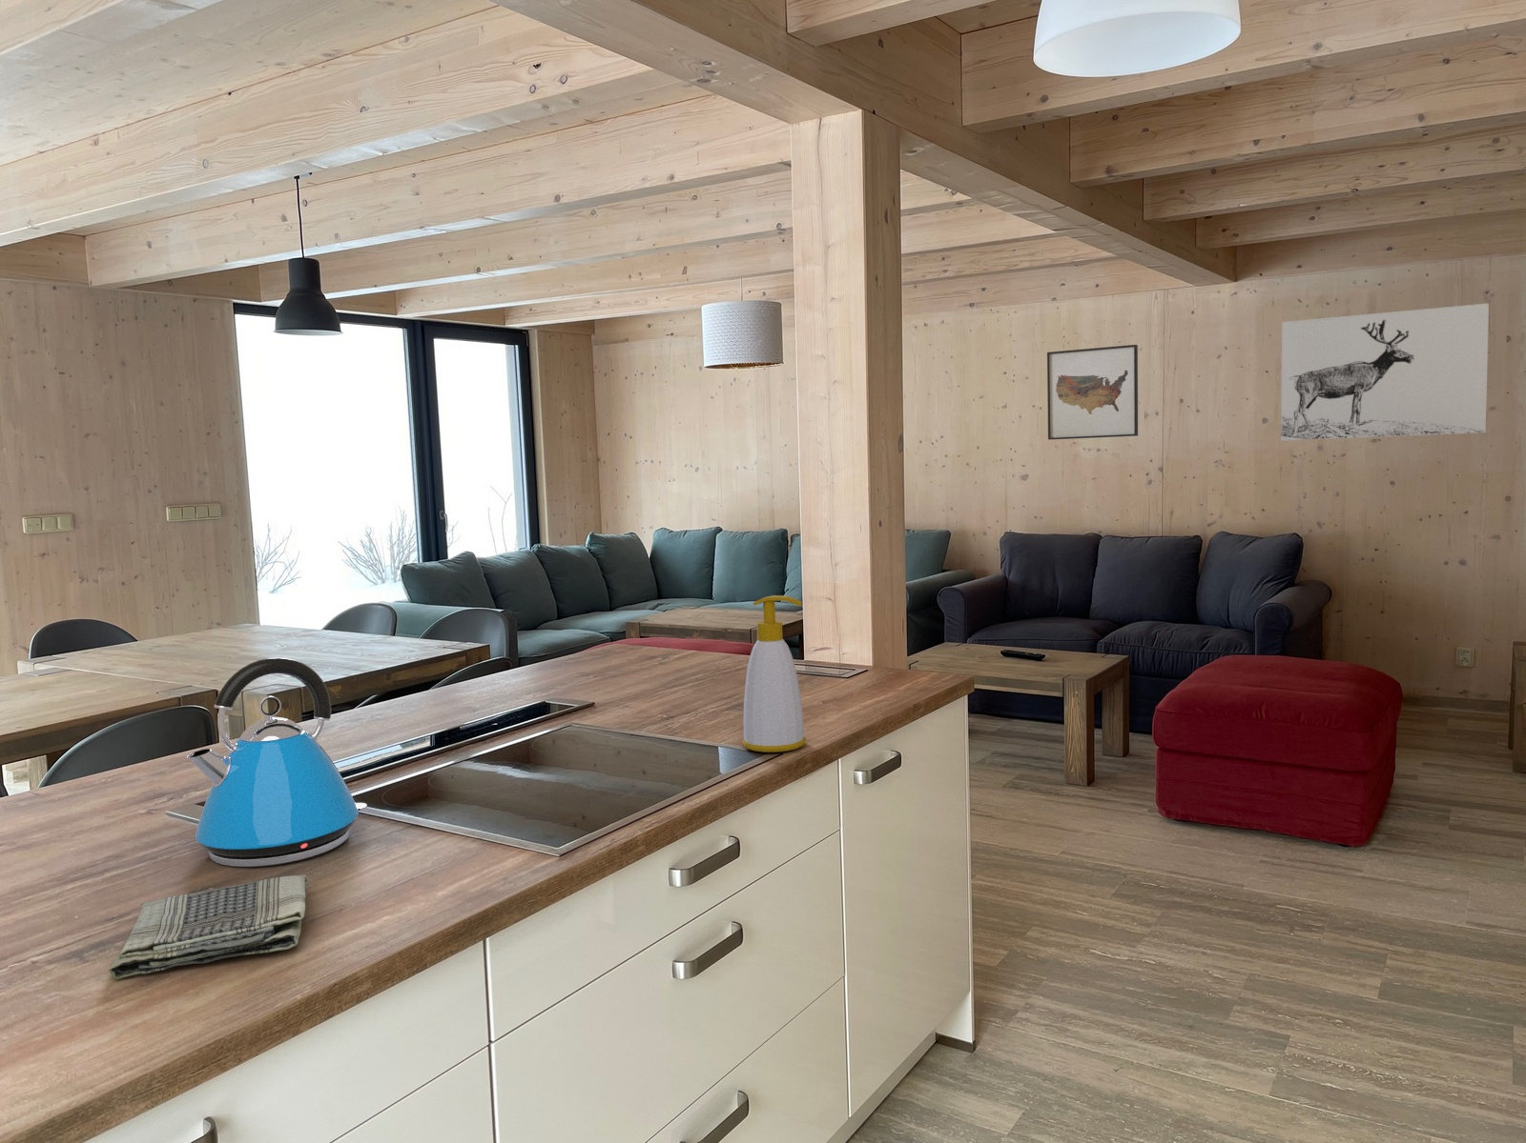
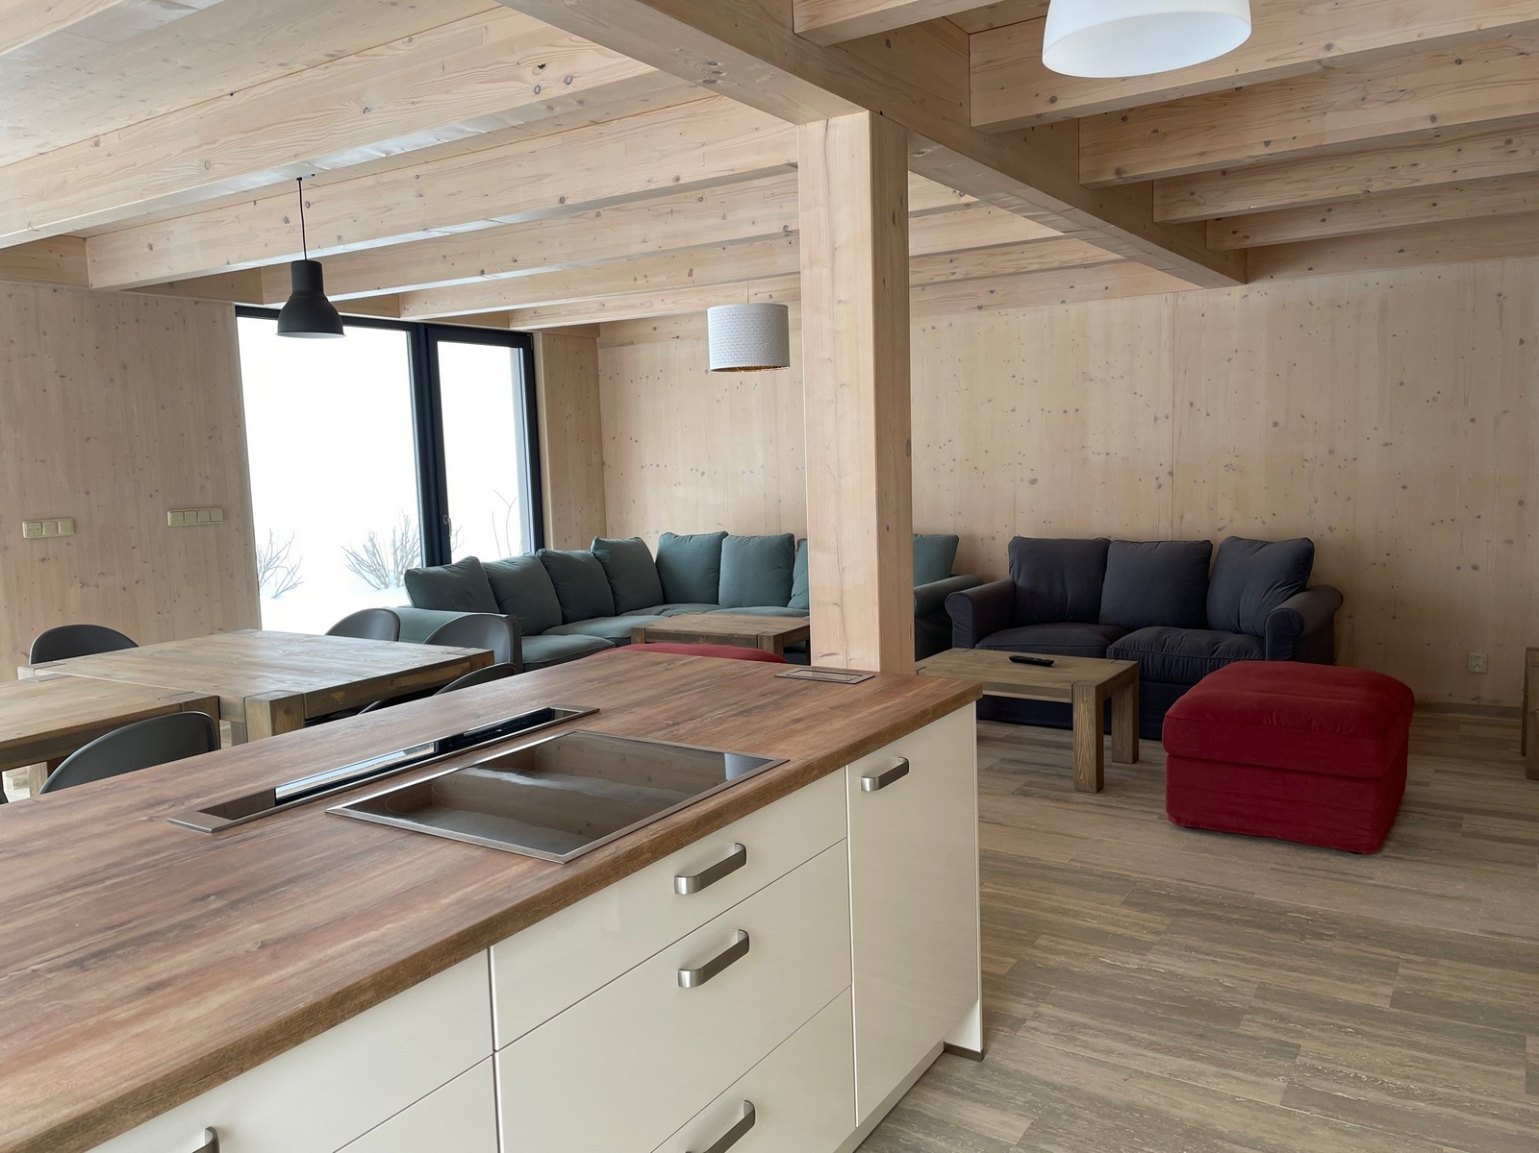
- soap bottle [741,594,807,754]
- kettle [186,657,368,868]
- wall art [1280,301,1490,441]
- dish towel [108,874,308,980]
- wall art [1047,343,1139,441]
